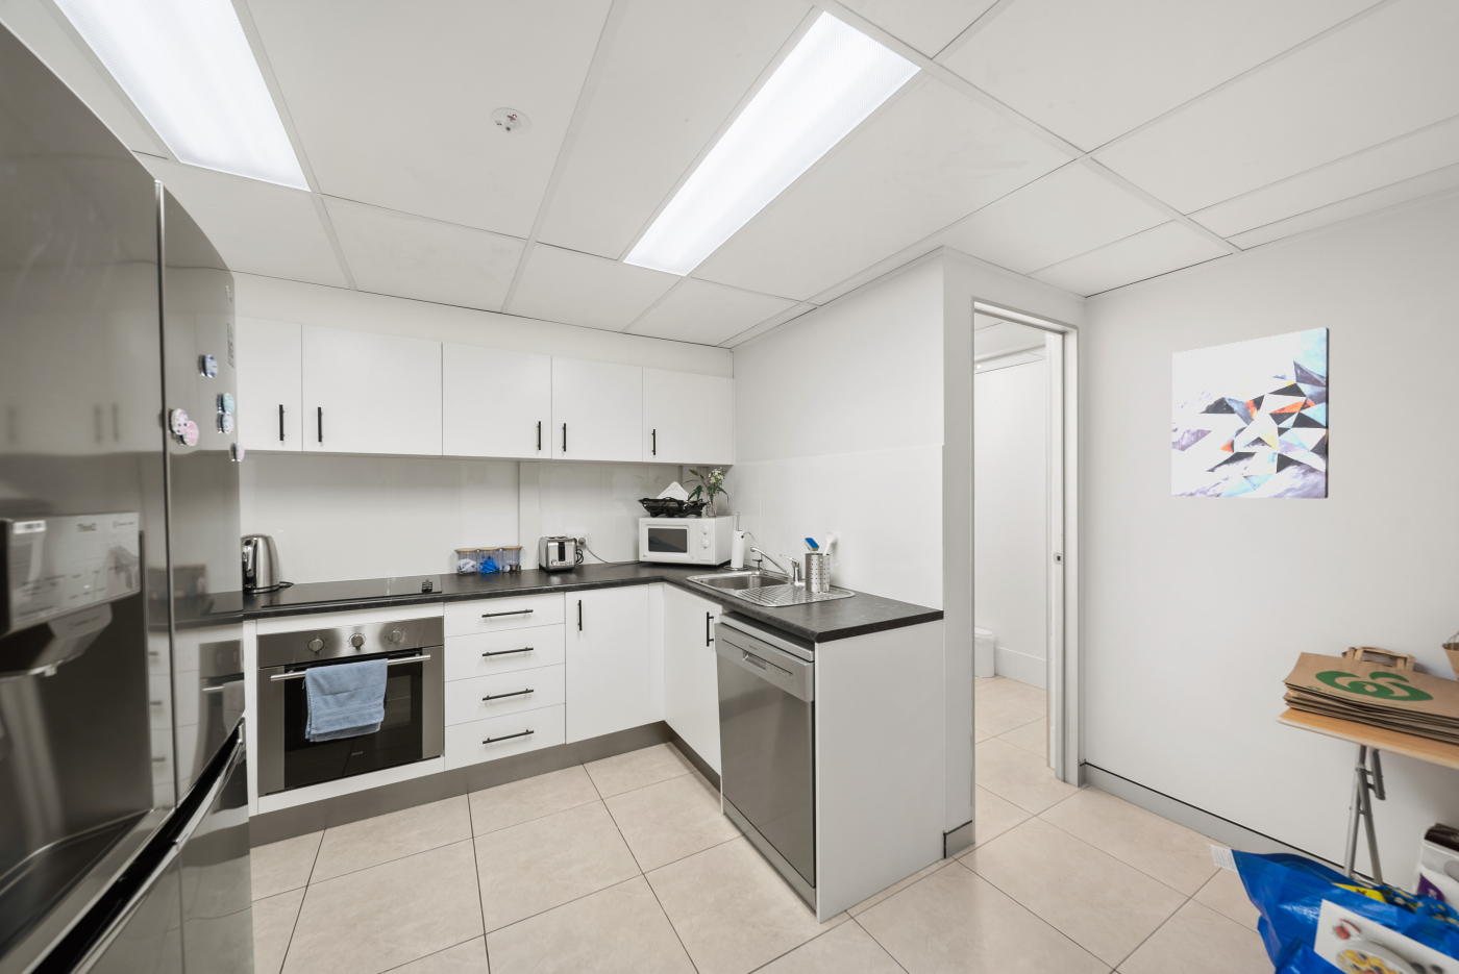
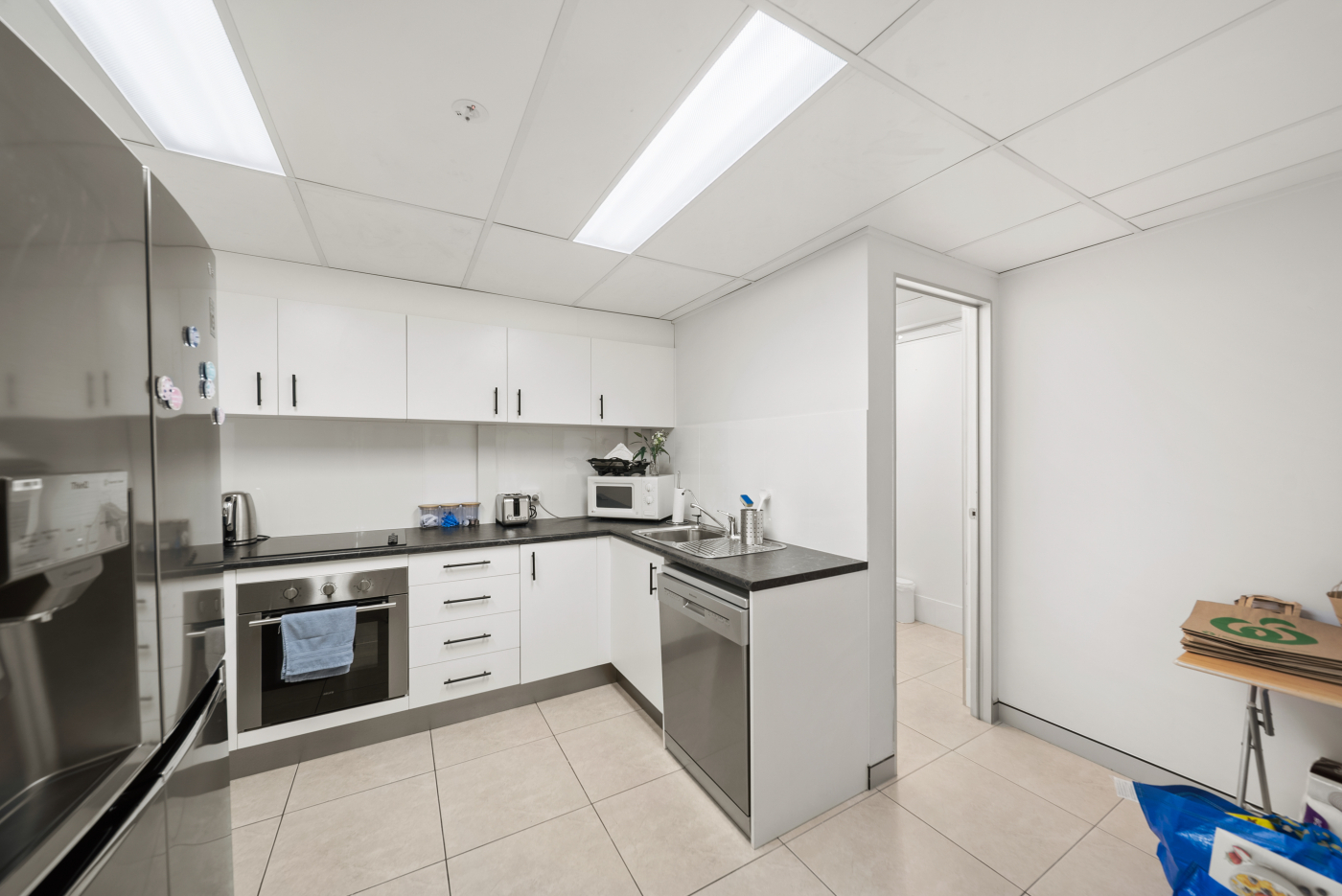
- wall art [1171,326,1331,500]
